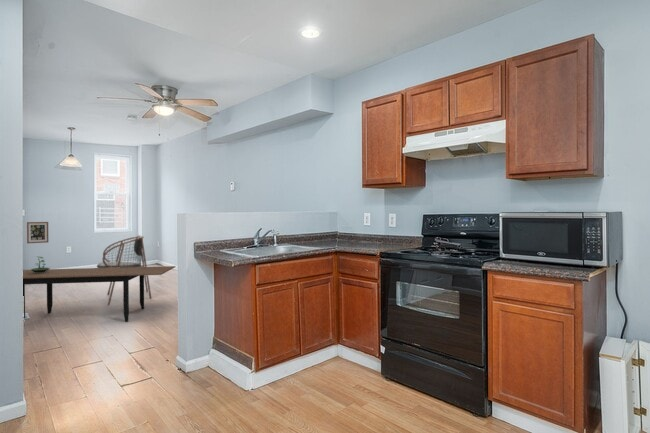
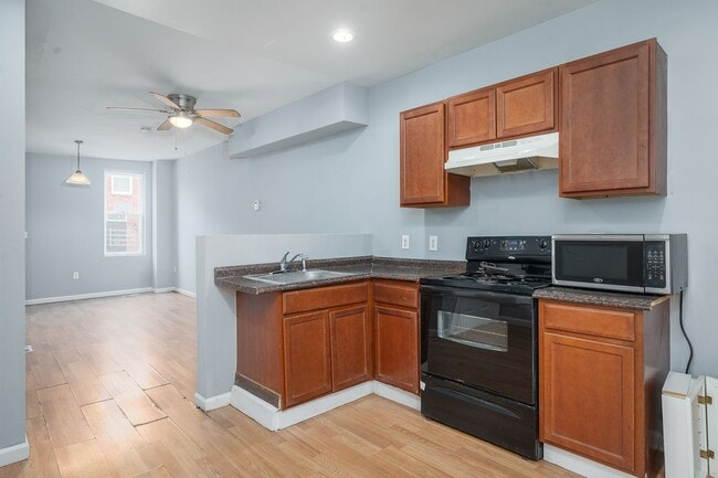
- terrarium [29,255,51,273]
- dining chair [96,234,152,307]
- dining table [22,265,177,323]
- wall art [26,221,49,244]
